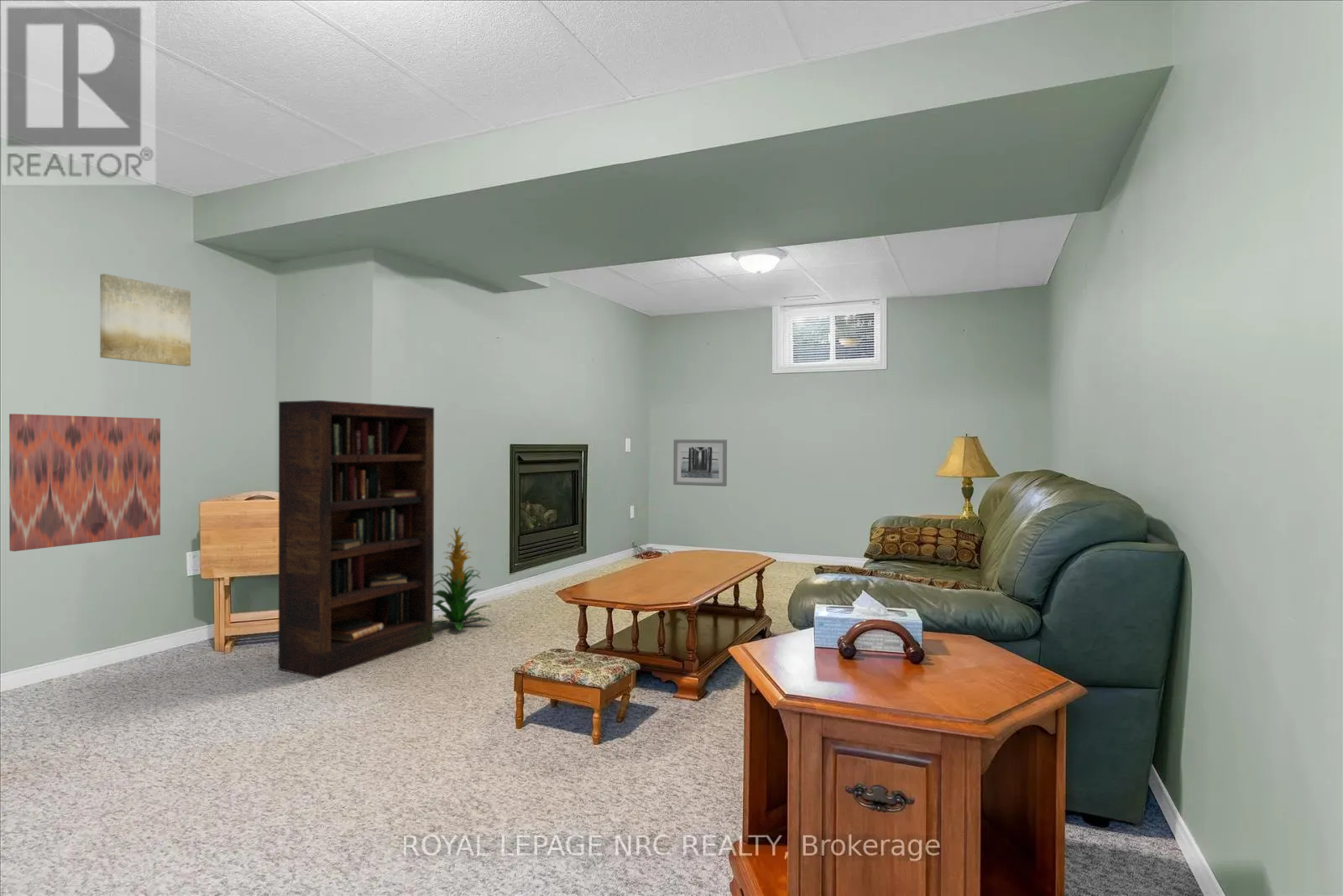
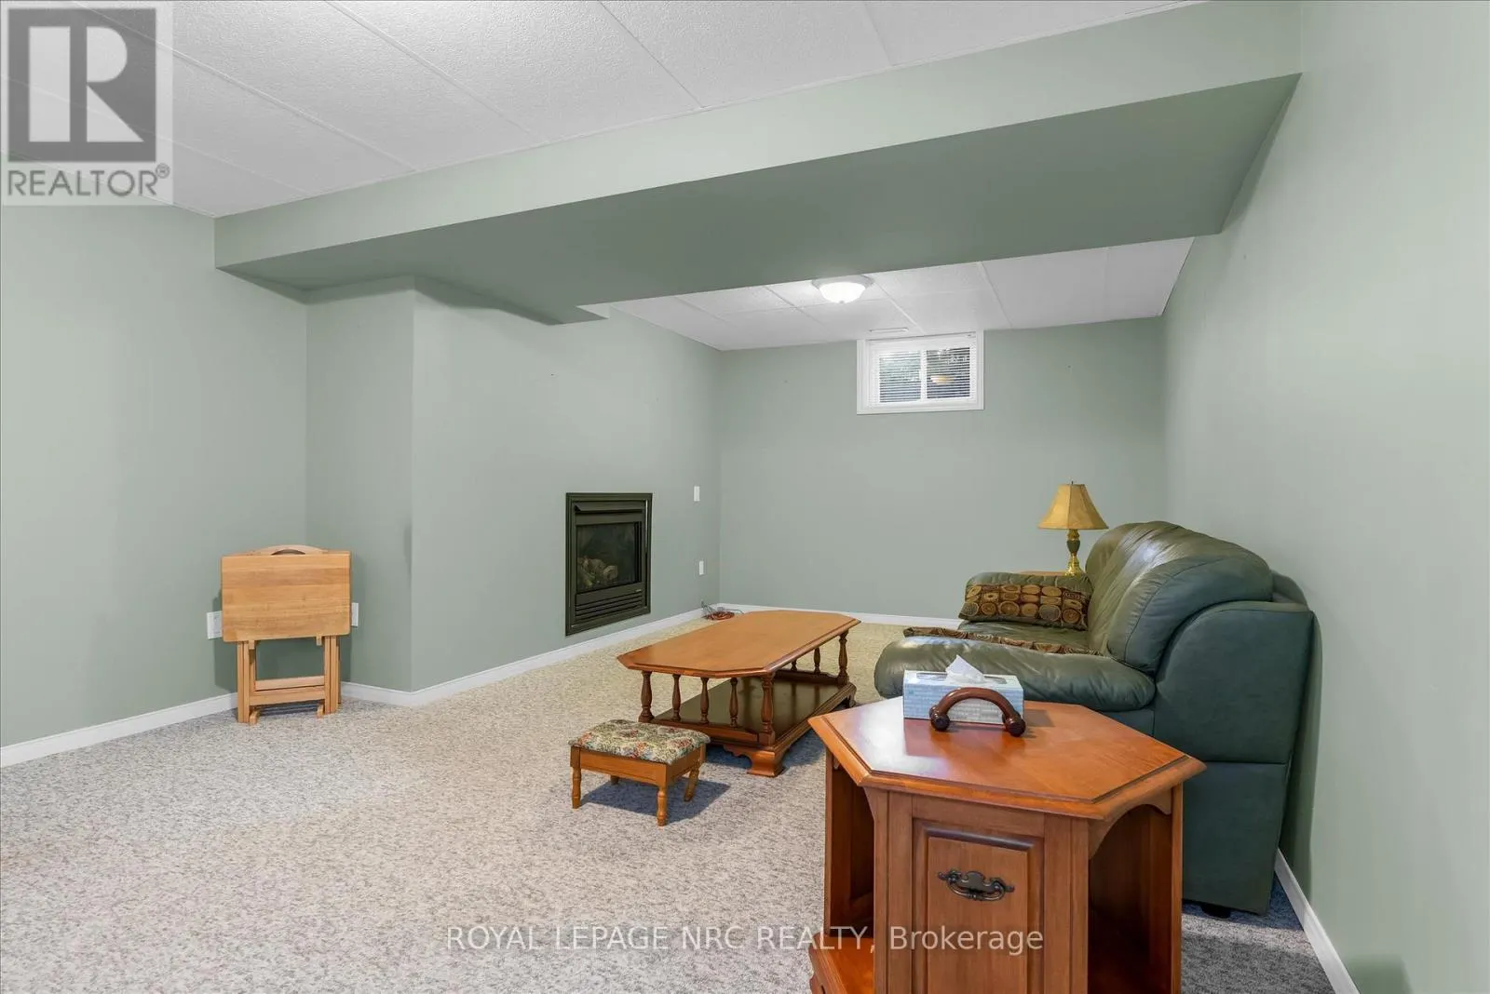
- wall art [99,273,191,367]
- wall art [672,439,728,487]
- bookcase [278,399,435,680]
- wall art [8,413,161,552]
- indoor plant [433,525,493,632]
